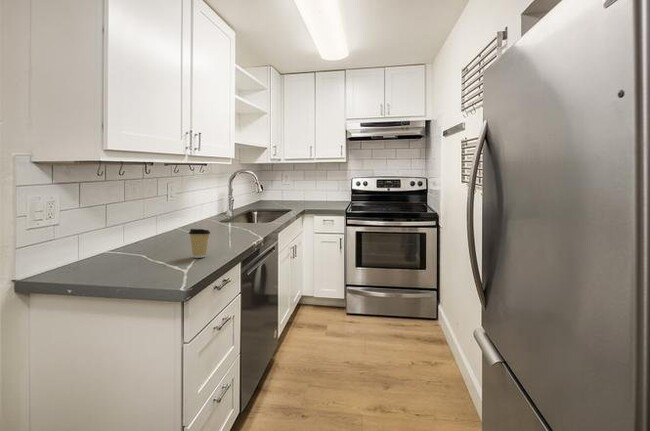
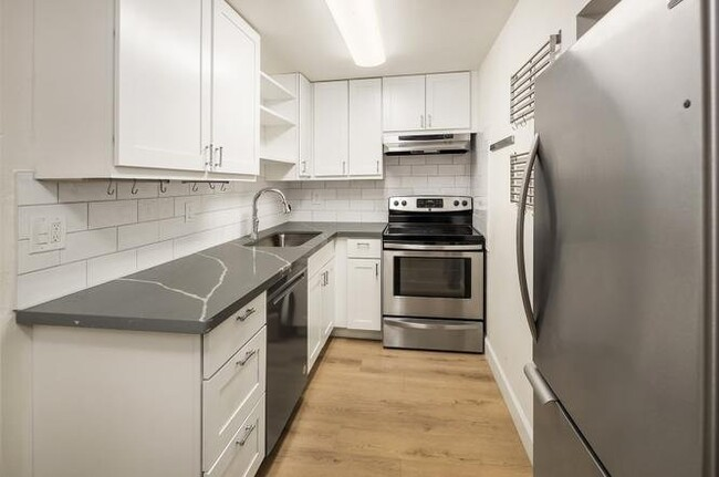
- coffee cup [188,228,212,259]
